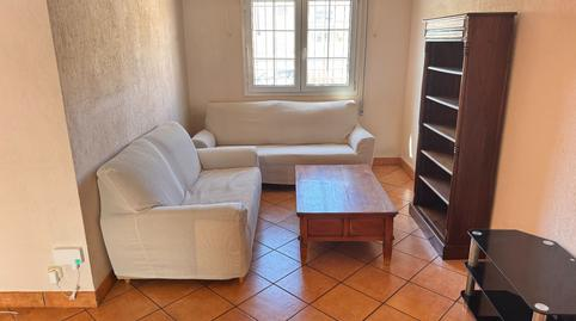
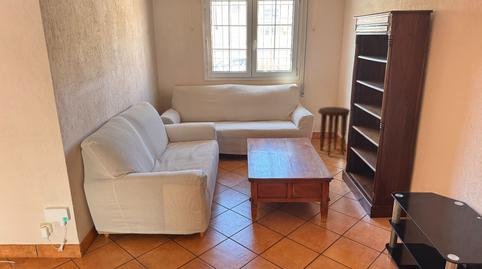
+ side table [317,106,351,157]
